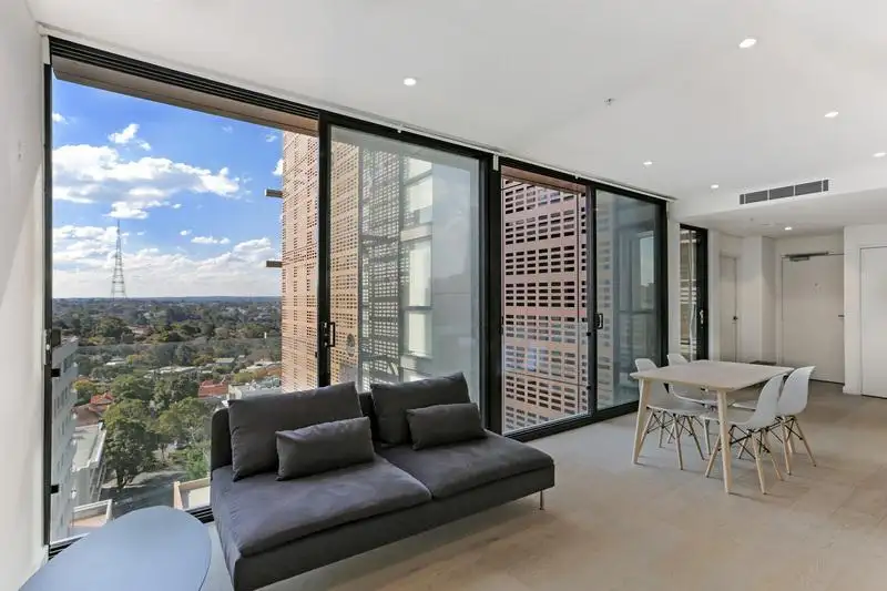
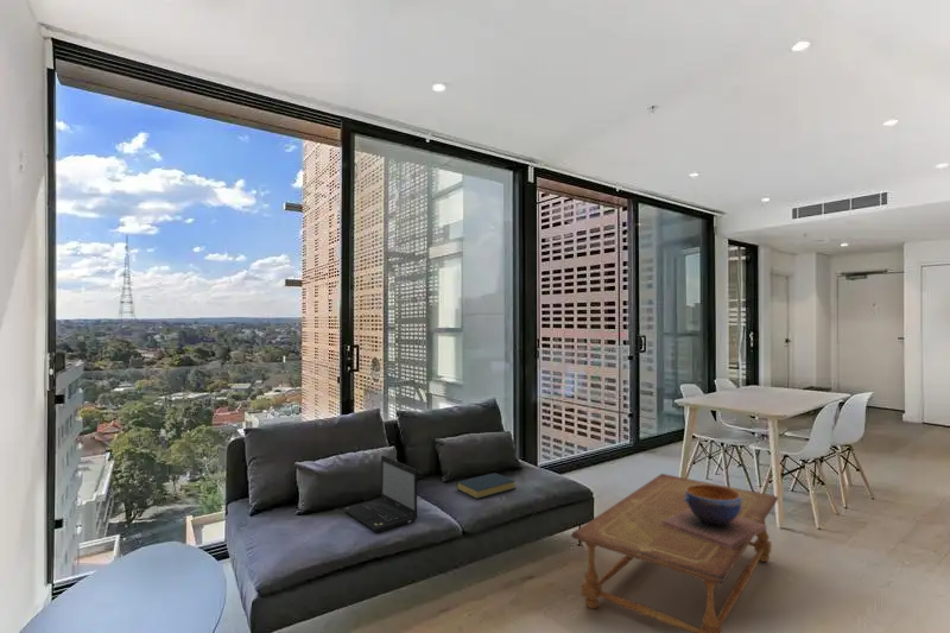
+ decorative bowl [663,485,767,550]
+ hardback book [456,471,517,500]
+ laptop [342,455,418,534]
+ coffee table [570,473,779,633]
